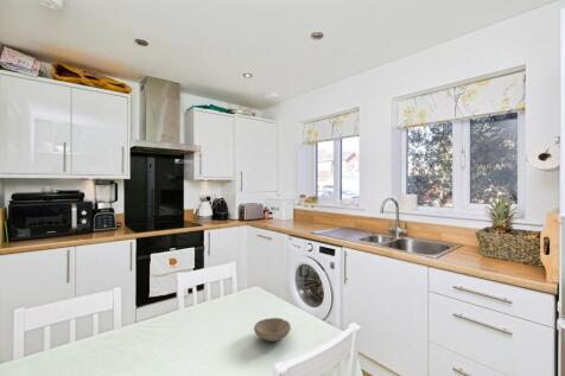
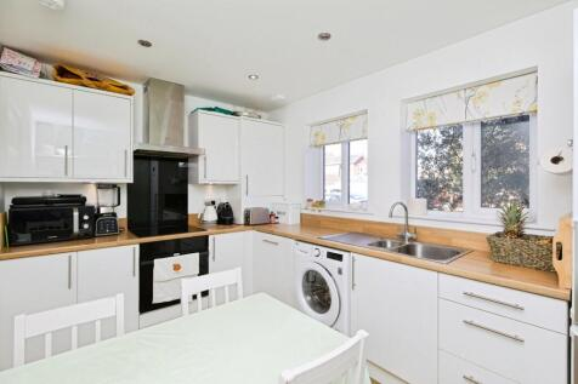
- bowl [253,317,292,343]
